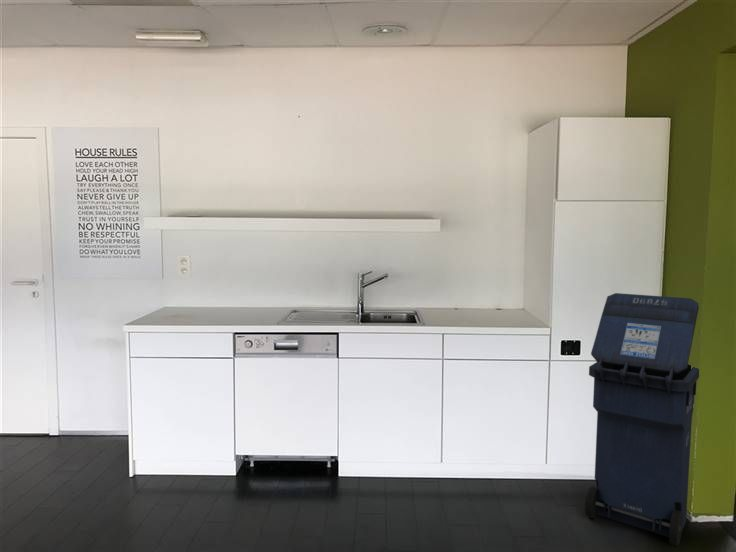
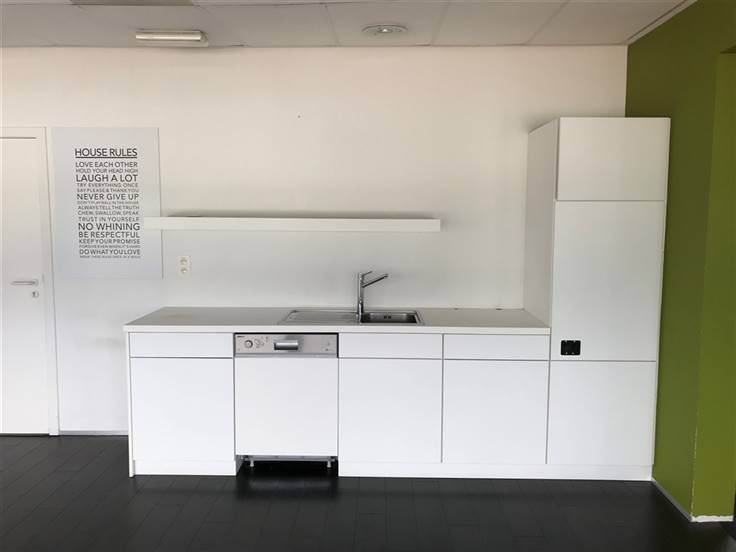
- recycling bin [584,292,700,547]
